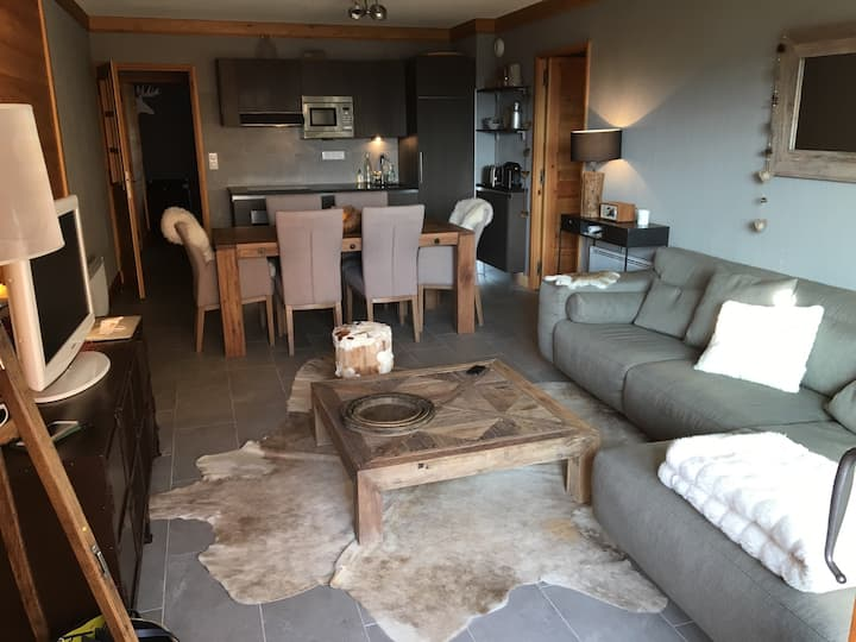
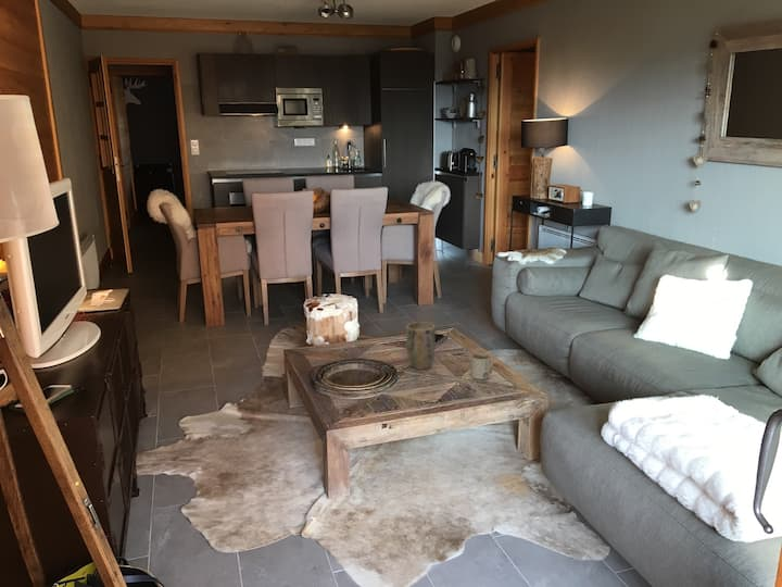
+ mug [470,352,496,380]
+ plant pot [405,321,437,371]
